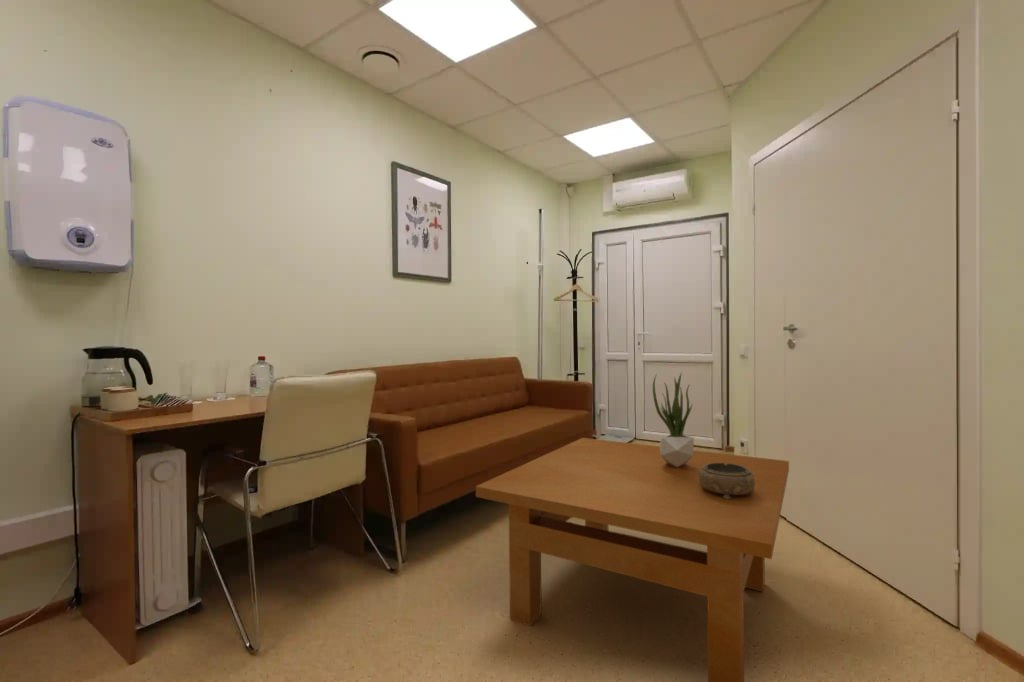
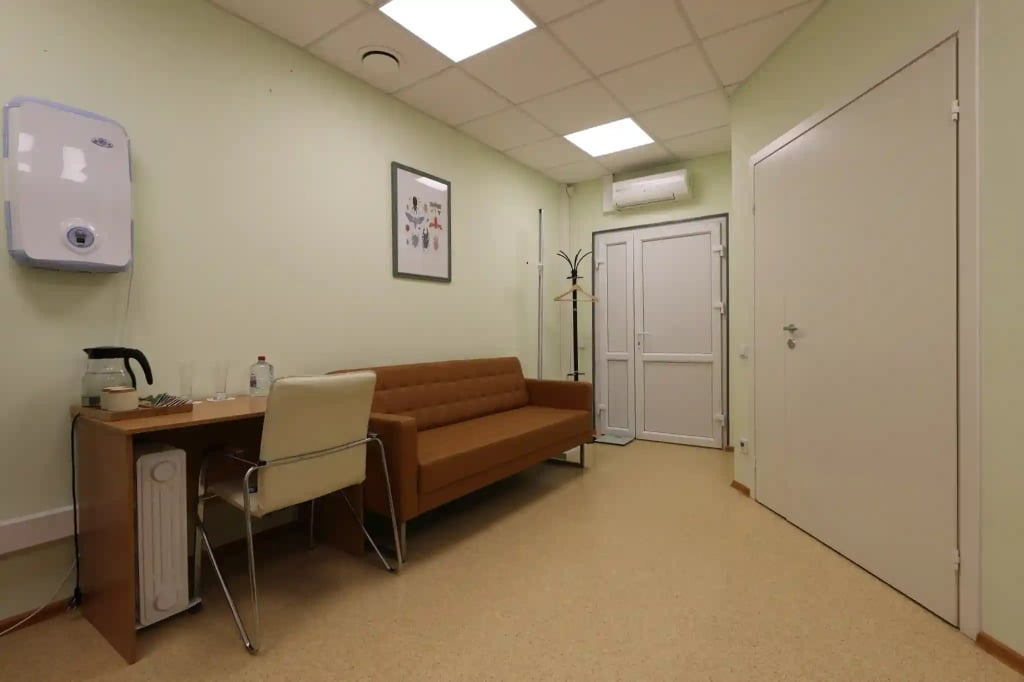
- decorative bowl [699,463,755,499]
- table [475,437,790,682]
- potted plant [652,373,695,467]
